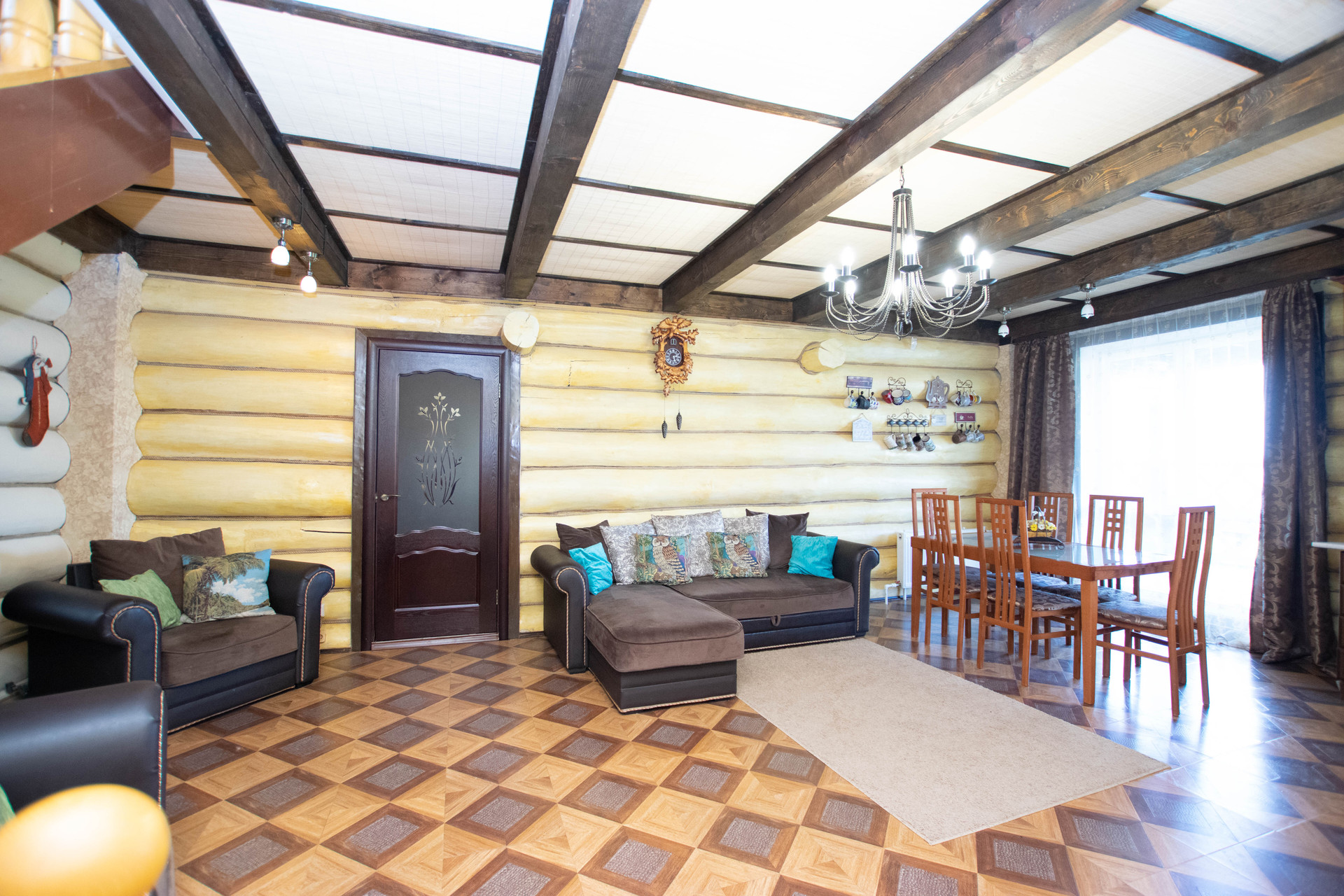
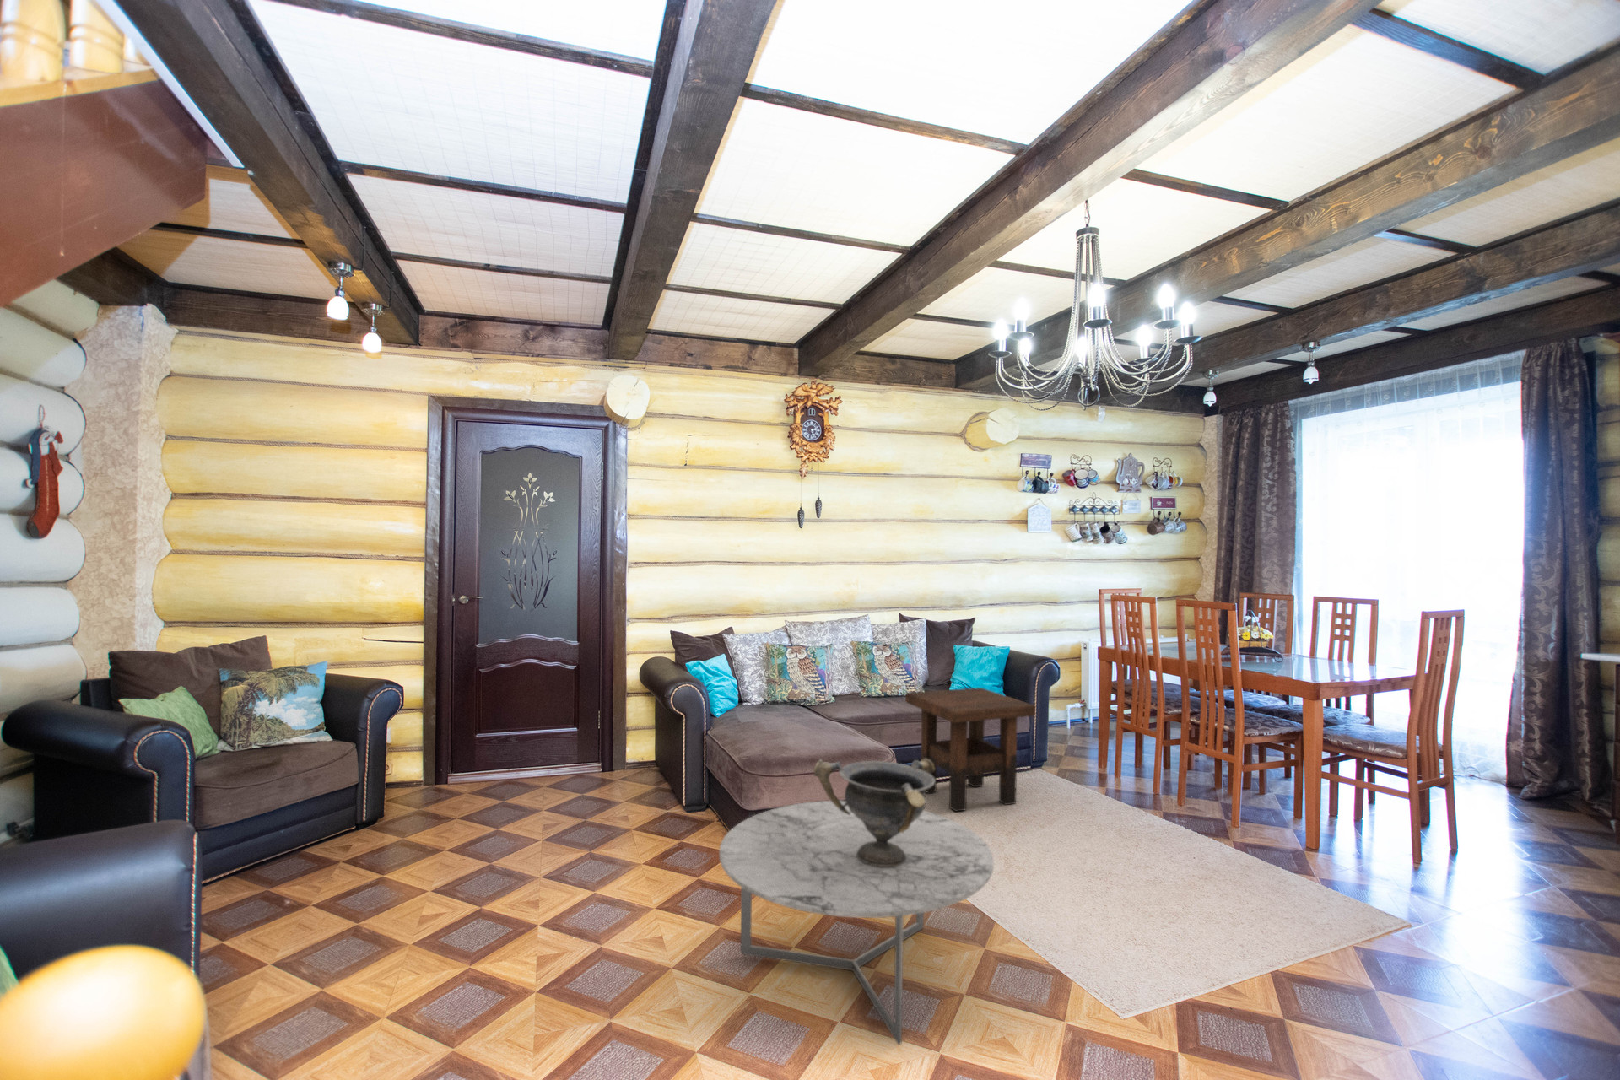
+ decorative bowl [812,758,935,868]
+ coffee table [718,800,994,1045]
+ side table [904,687,1037,812]
